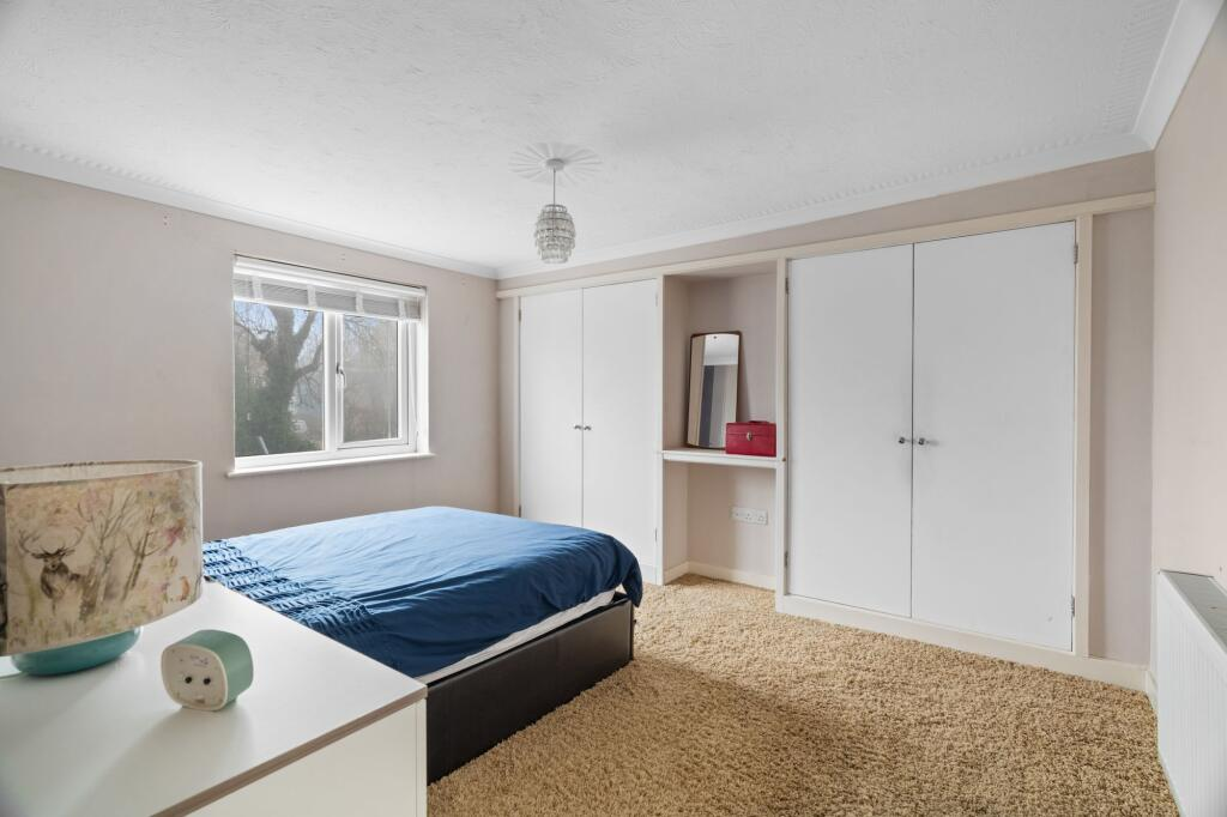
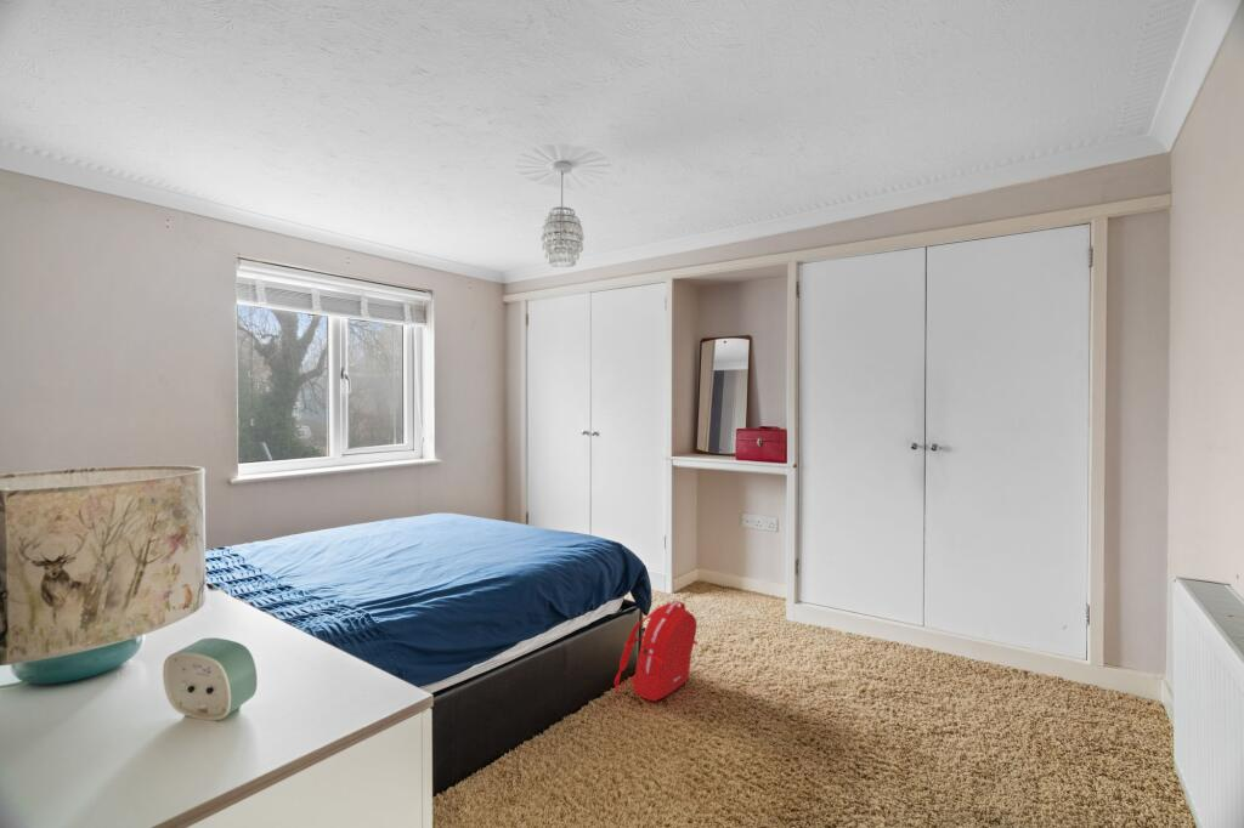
+ backpack [613,600,699,702]
